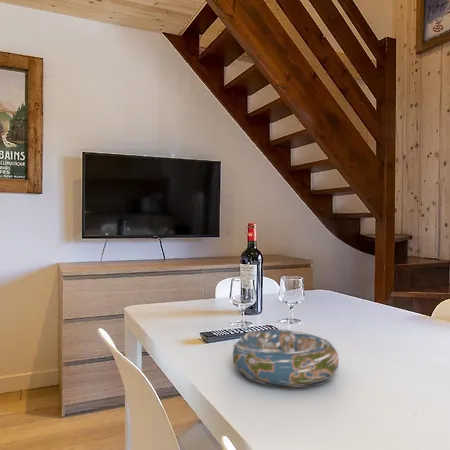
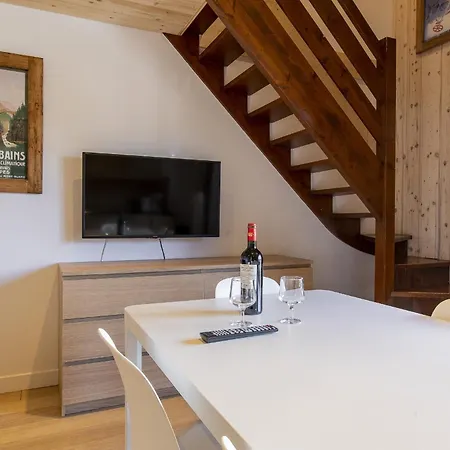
- decorative bowl [232,328,340,388]
